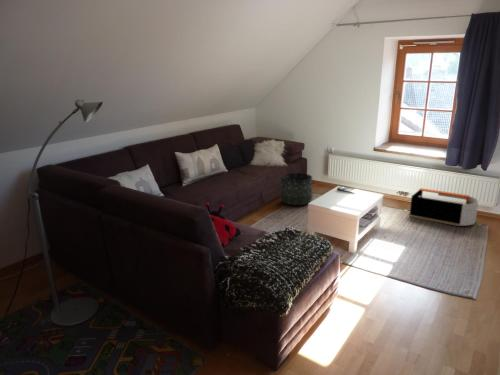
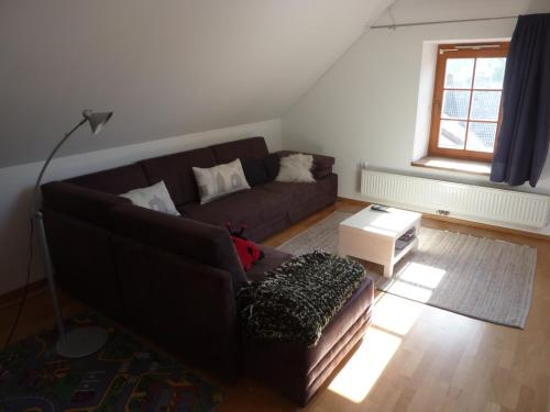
- basket [279,172,313,206]
- storage bin [409,187,480,227]
